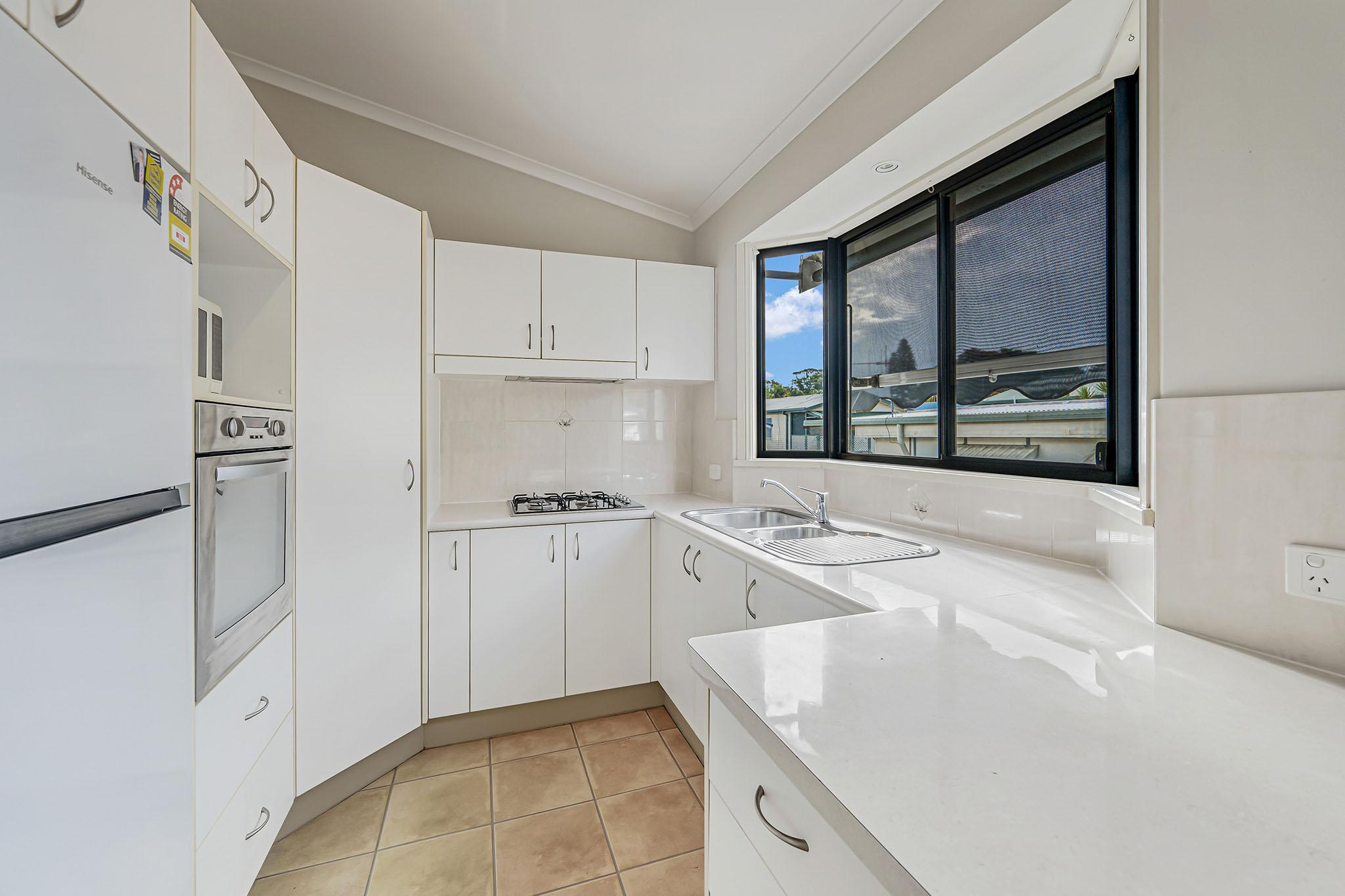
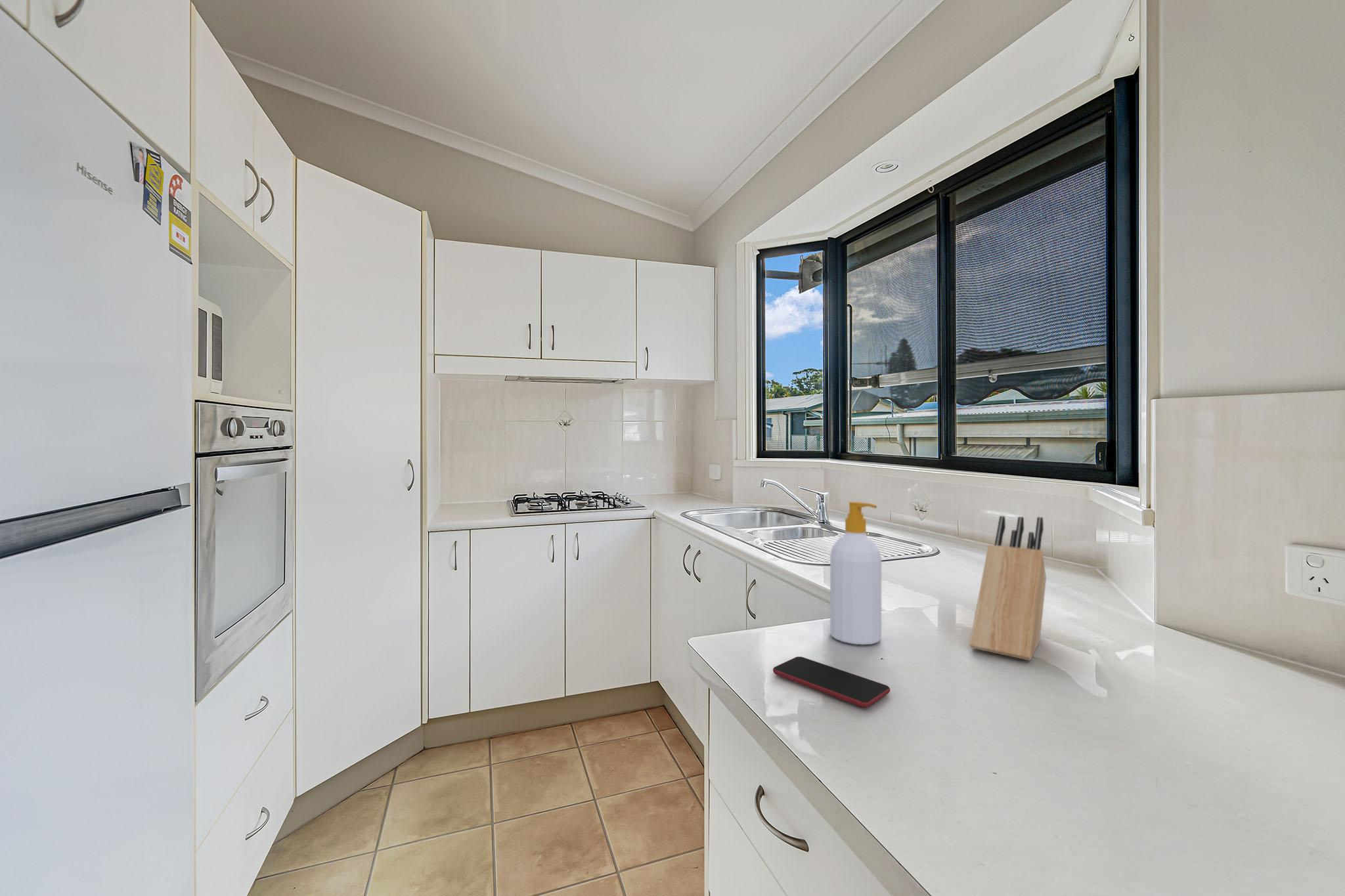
+ smartphone [772,656,891,708]
+ knife block [969,515,1047,661]
+ soap bottle [829,501,882,645]
